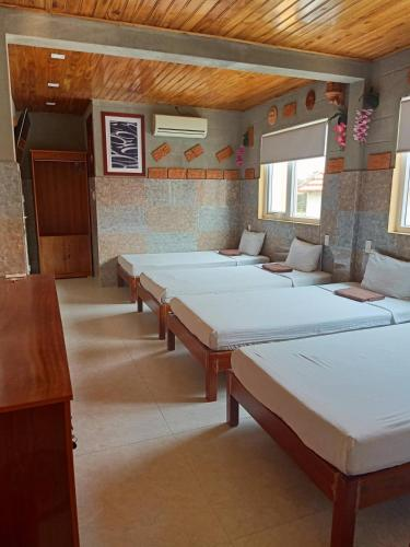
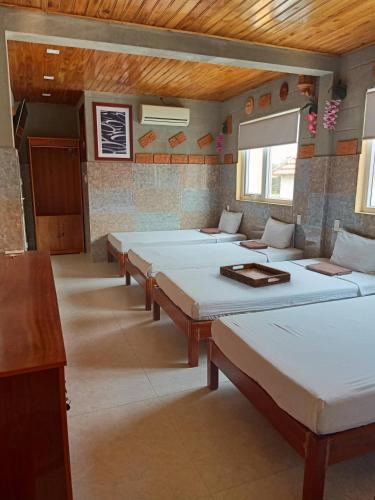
+ serving tray [219,261,292,288]
